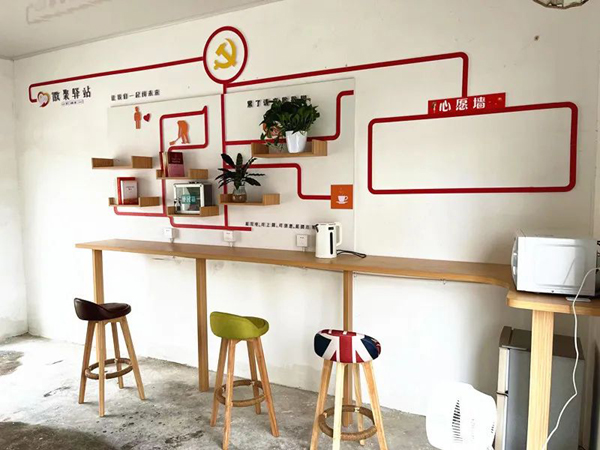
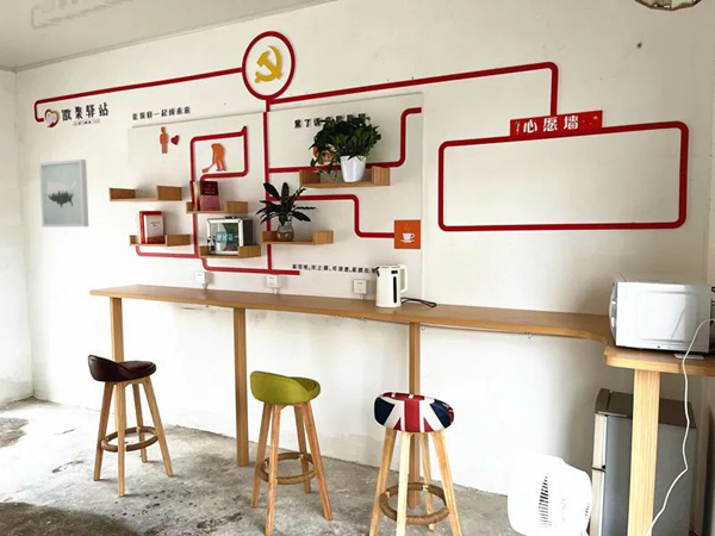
+ wall art [38,158,89,229]
